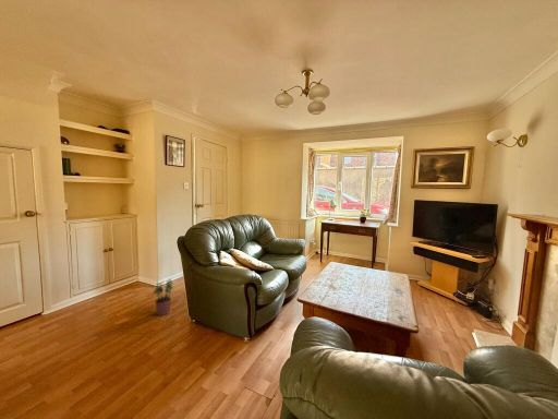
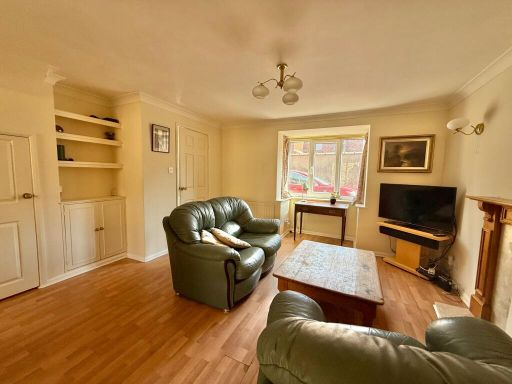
- potted plant [151,278,174,316]
